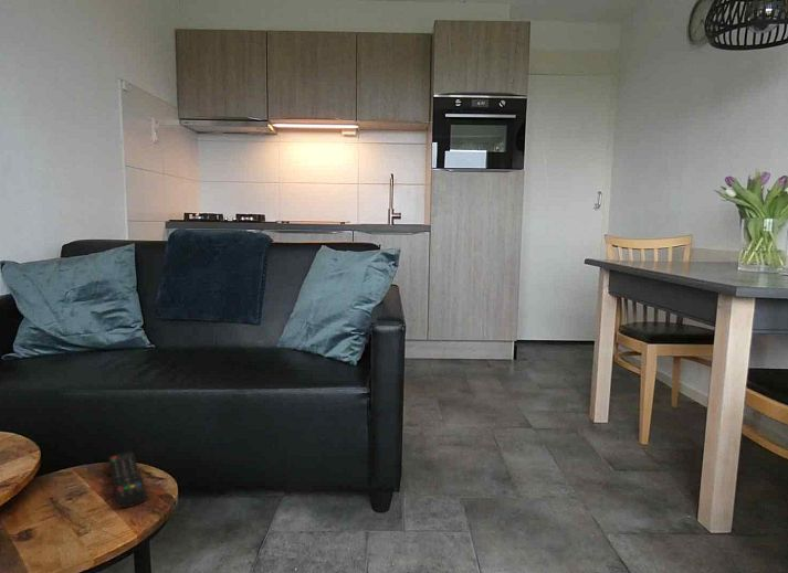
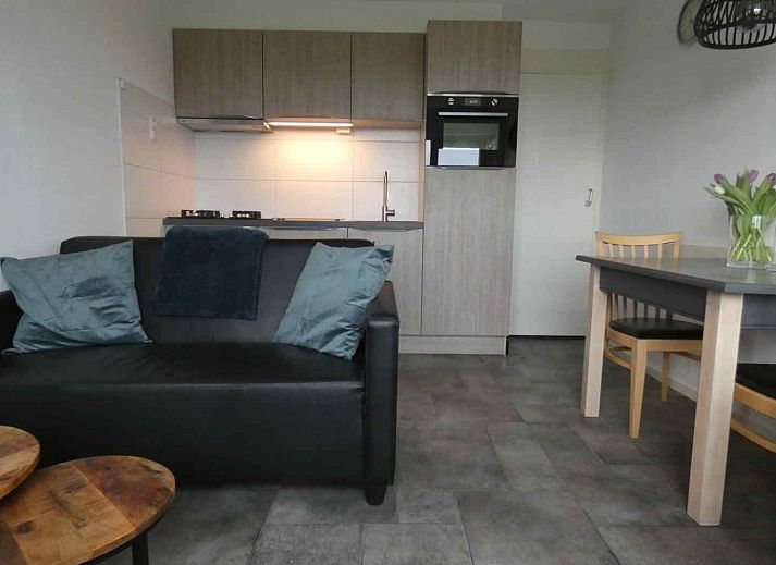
- remote control [107,450,148,509]
